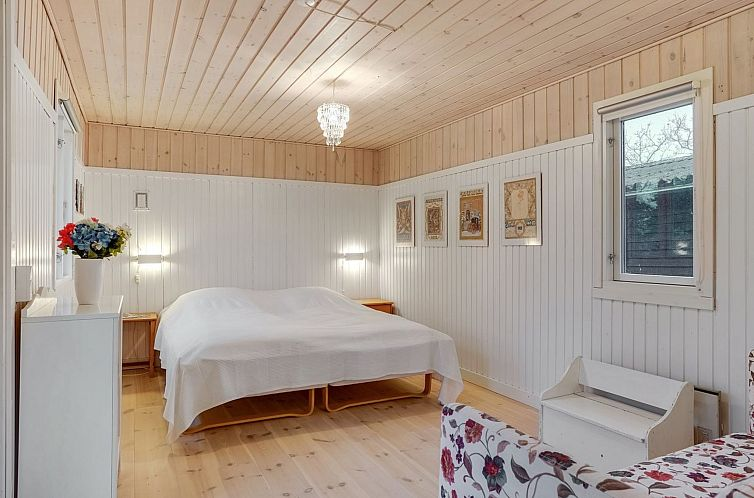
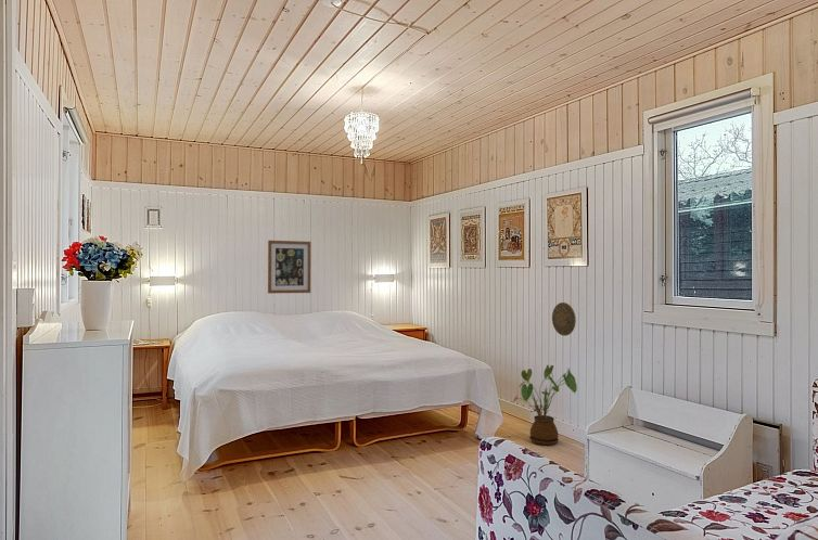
+ decorative plate [551,301,577,337]
+ wall art [267,240,312,294]
+ house plant [512,364,578,447]
